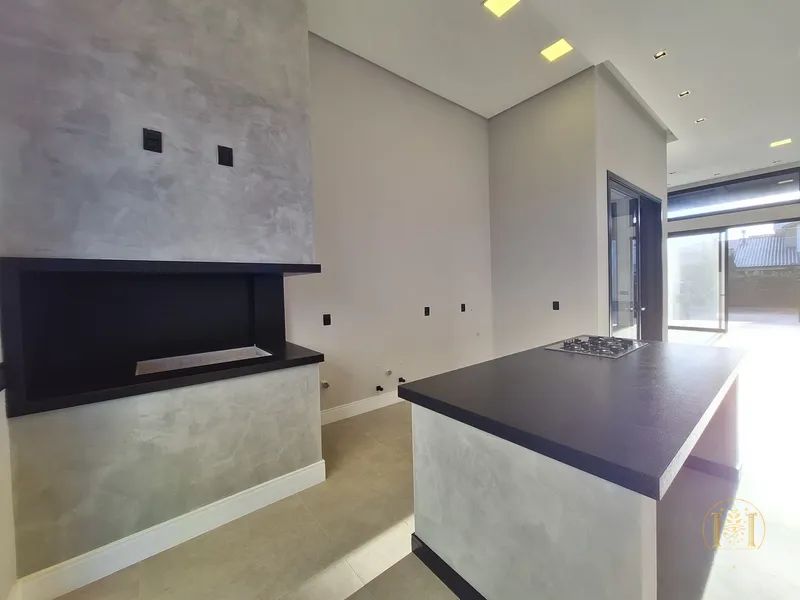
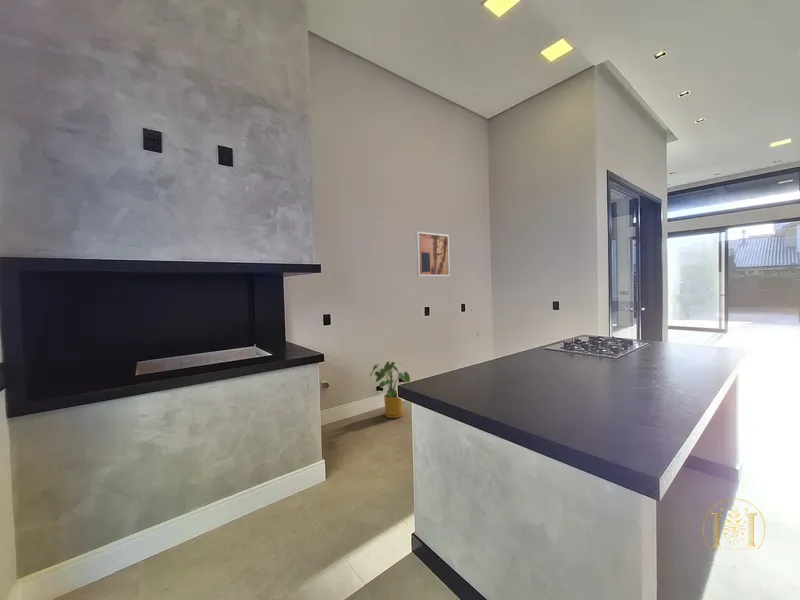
+ house plant [369,360,412,419]
+ wall art [414,230,451,278]
